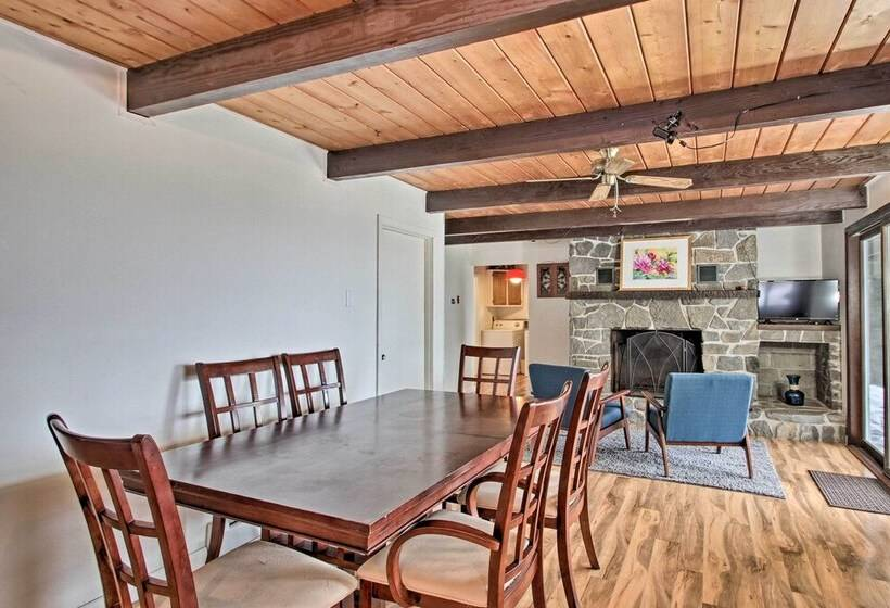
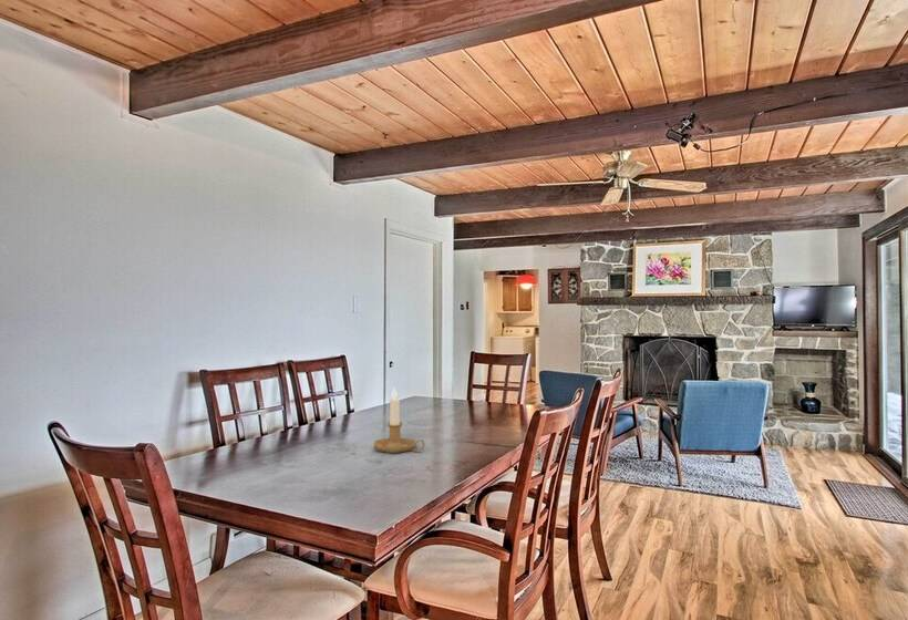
+ candlestick [372,386,426,454]
